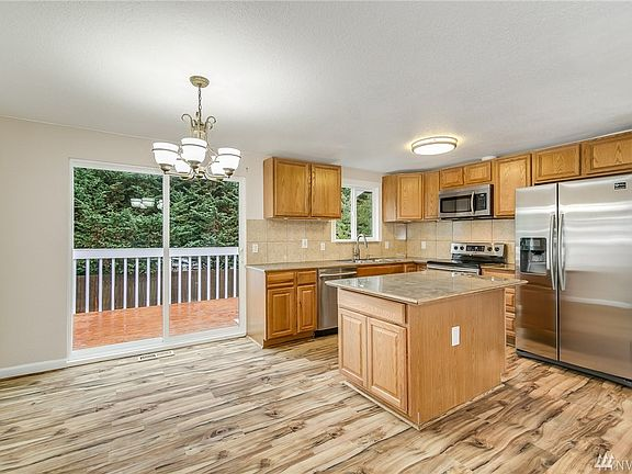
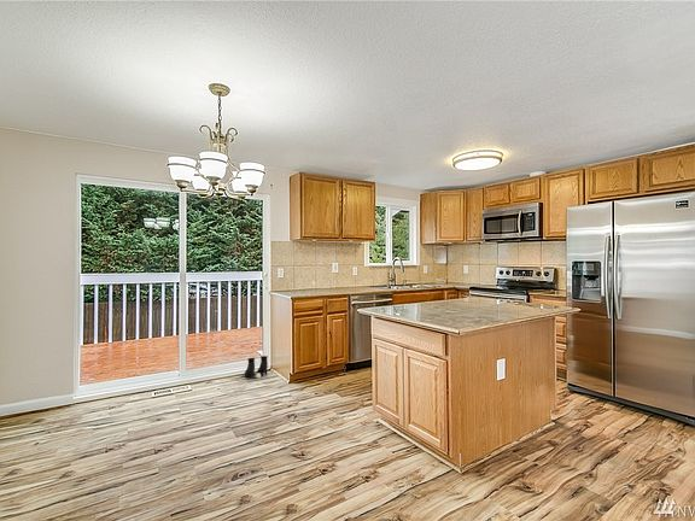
+ boots [244,355,269,380]
